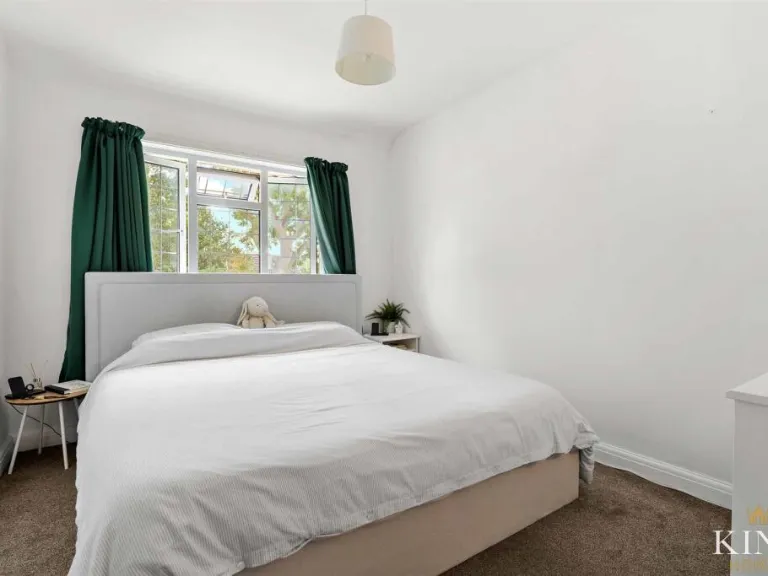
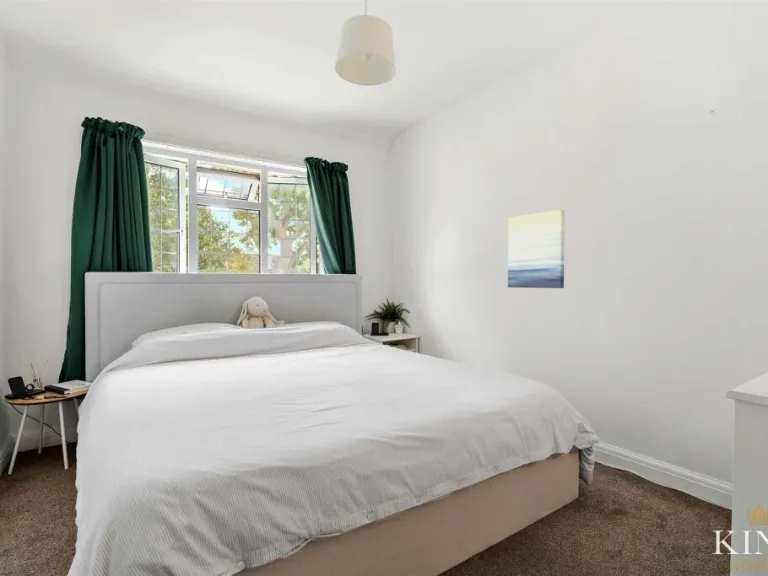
+ wall art [507,209,566,289]
